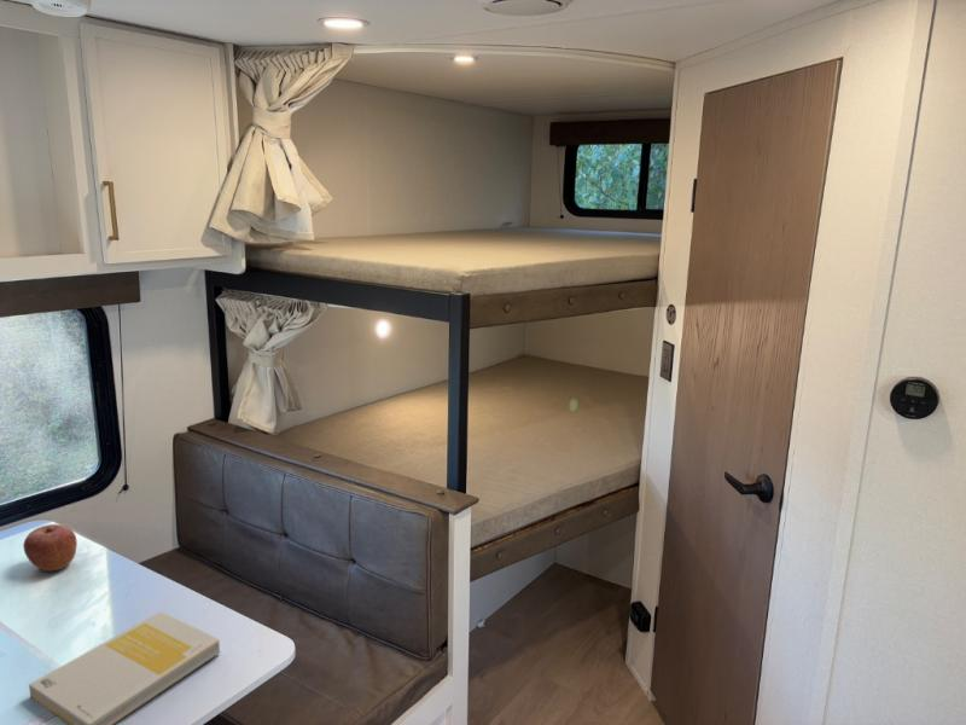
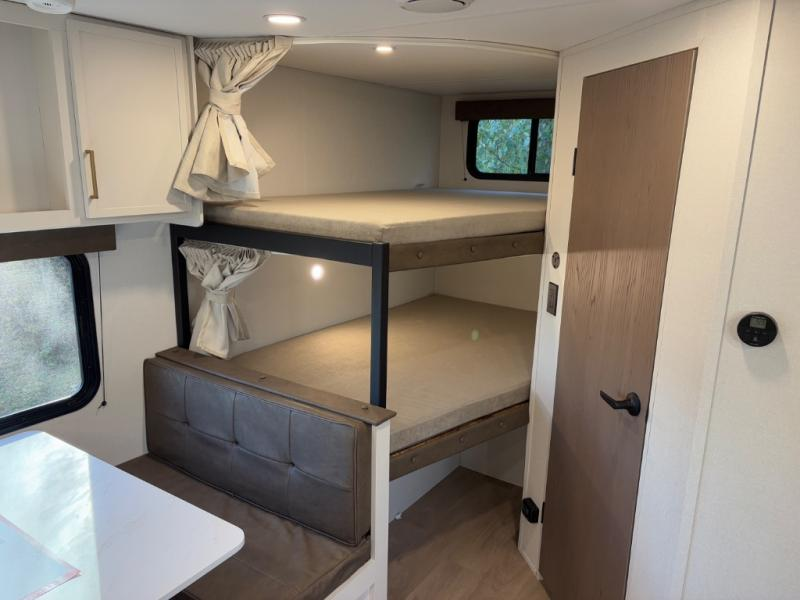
- book [28,610,222,725]
- apple [22,523,78,573]
